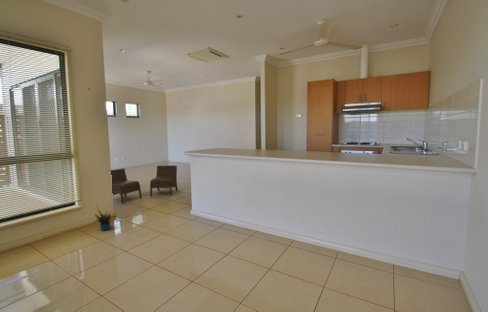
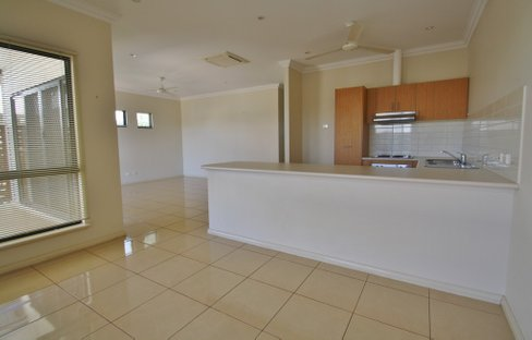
- armless chair [110,165,178,205]
- potted plant [94,206,112,232]
